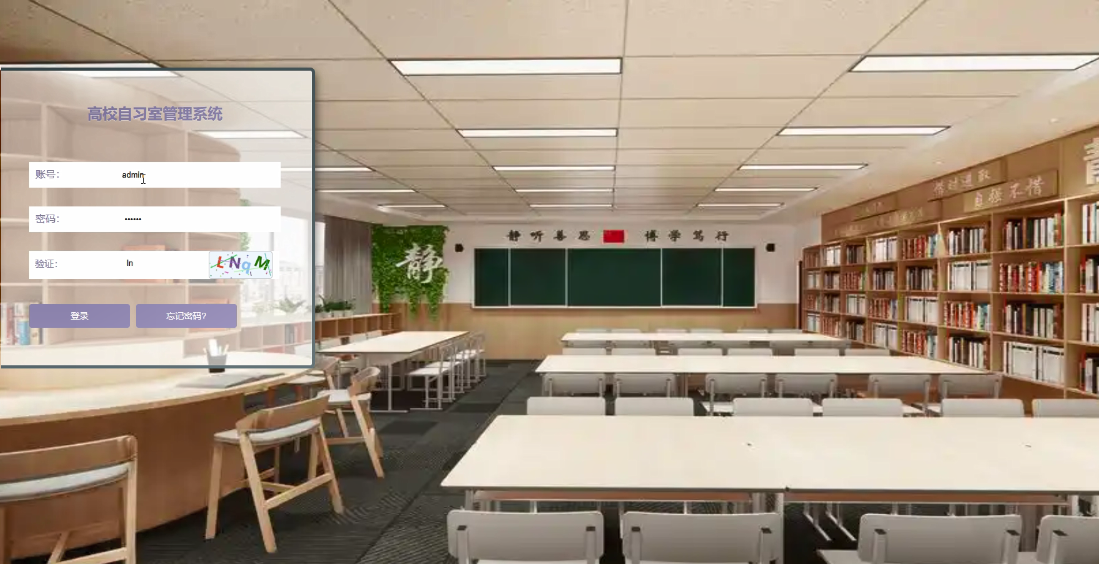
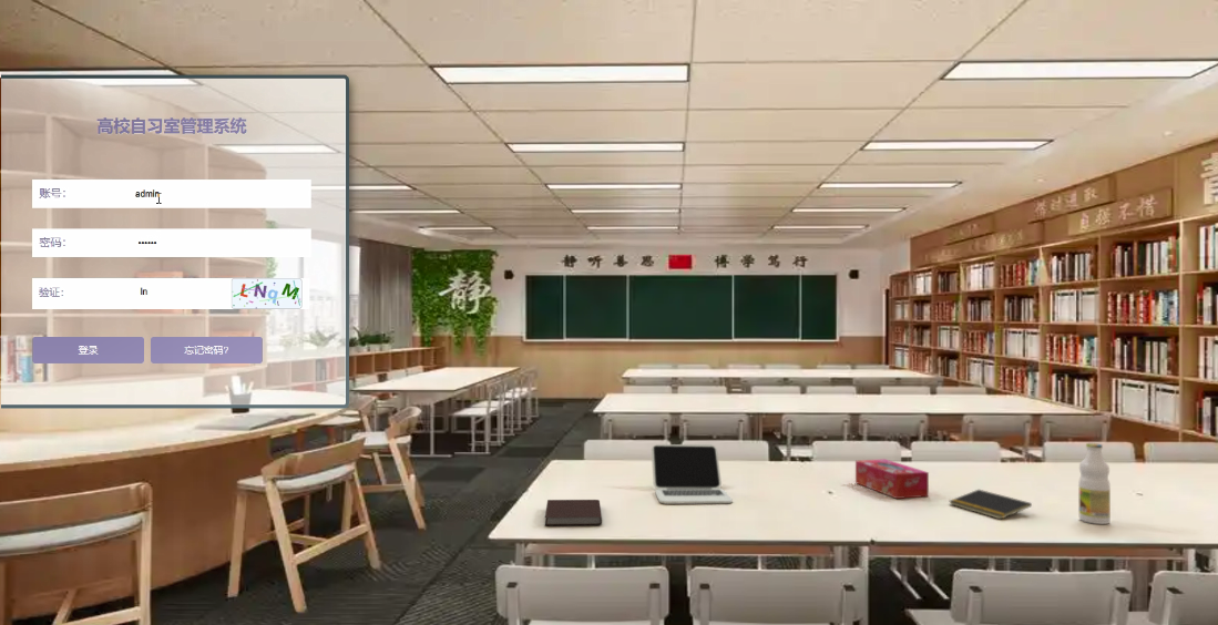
+ notepad [949,489,1033,521]
+ notebook [544,499,603,526]
+ tissue box [854,458,930,500]
+ laptop [651,443,734,505]
+ bottle [1077,442,1112,525]
